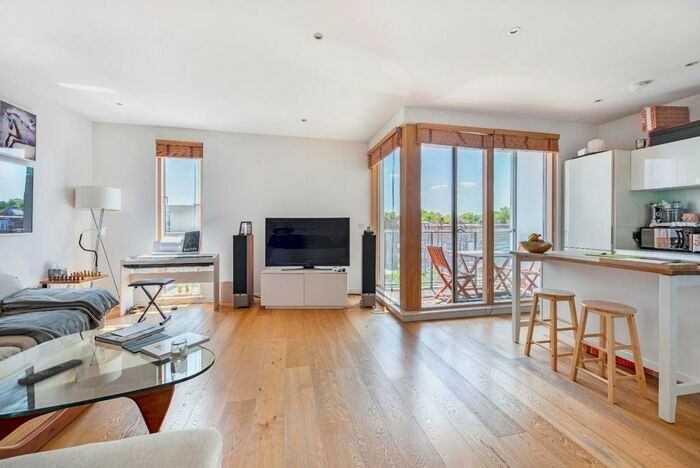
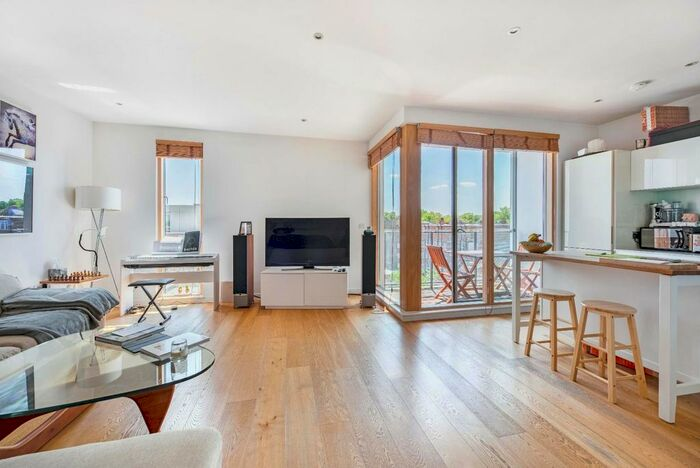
- remote control [17,358,83,386]
